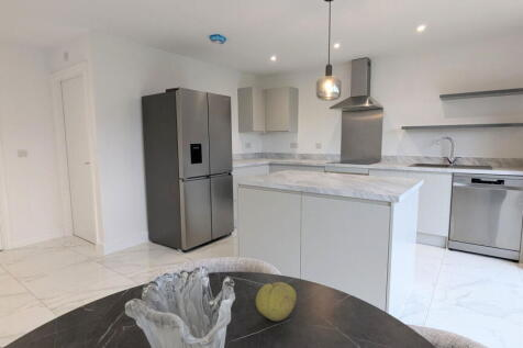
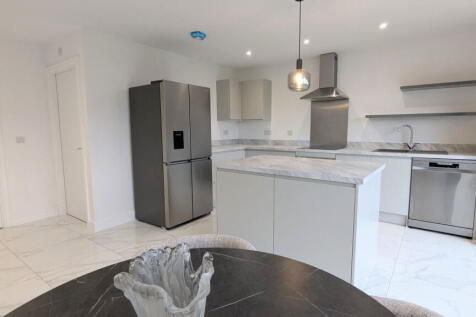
- fruit [255,281,298,322]
